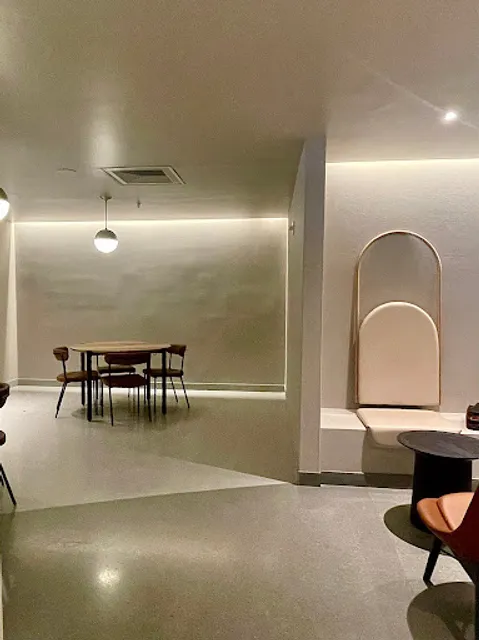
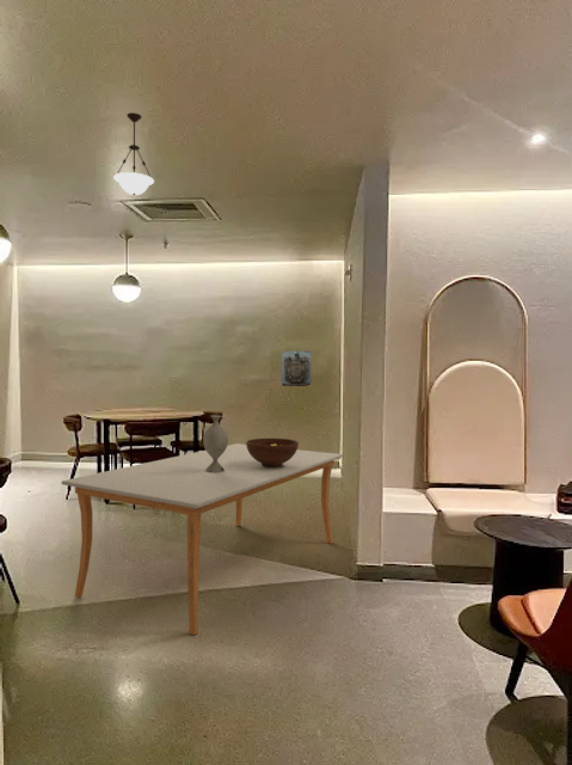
+ pendant light [112,111,155,196]
+ wall sculpture [281,350,313,387]
+ decorative vase [202,415,229,472]
+ dining table [60,442,344,636]
+ fruit bowl [245,437,300,467]
